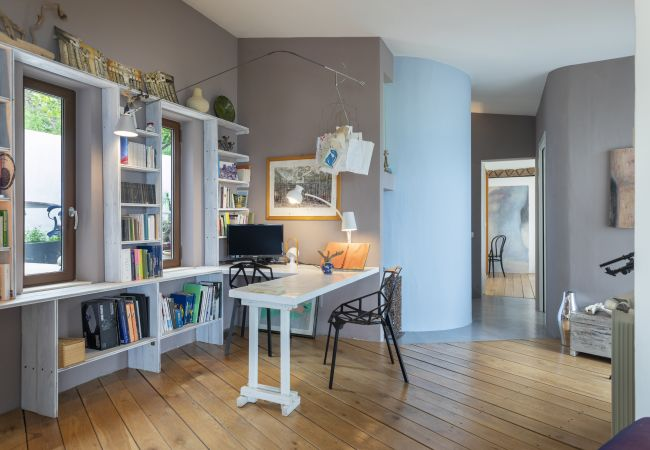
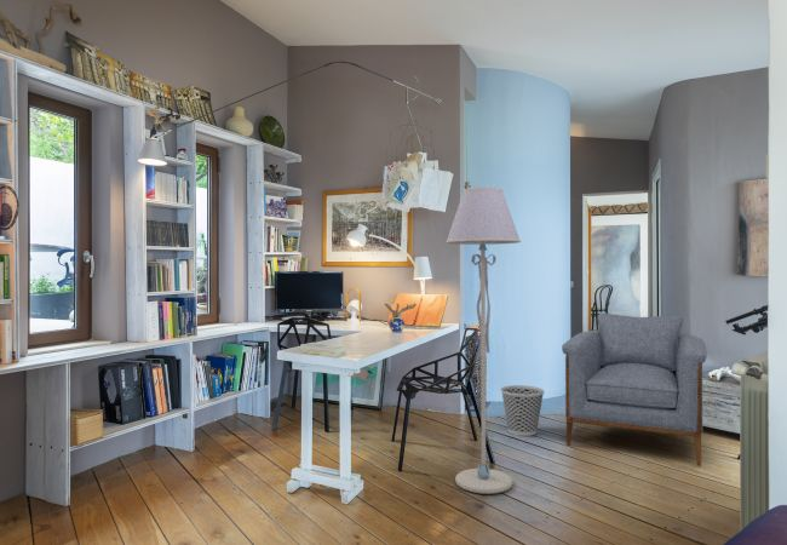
+ floor lamp [444,187,522,495]
+ armchair [561,312,708,467]
+ wastebasket [500,384,546,437]
